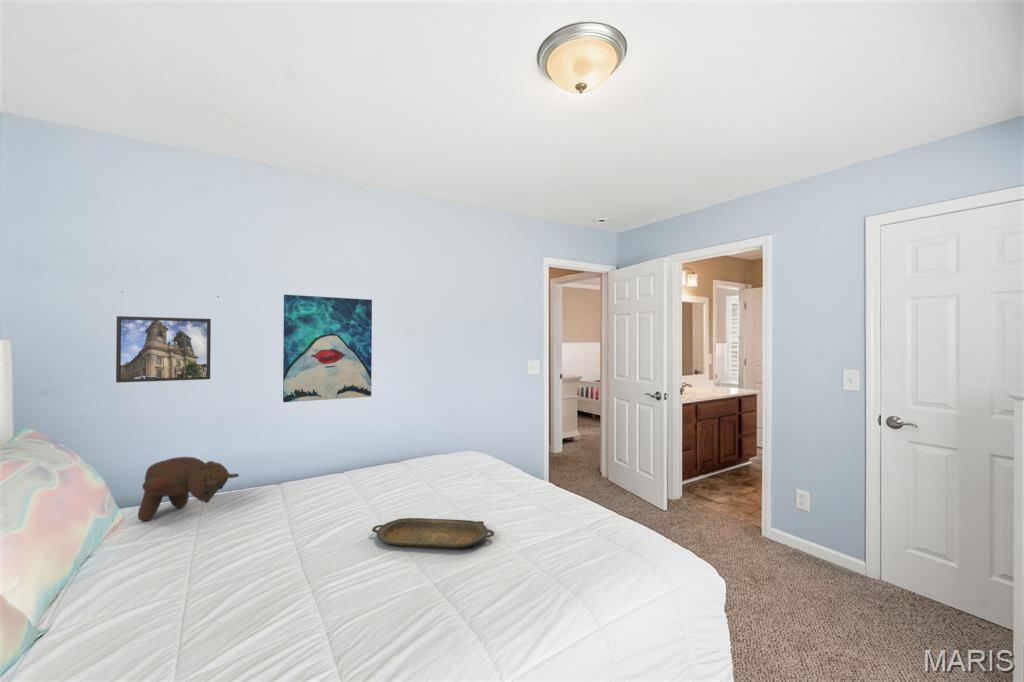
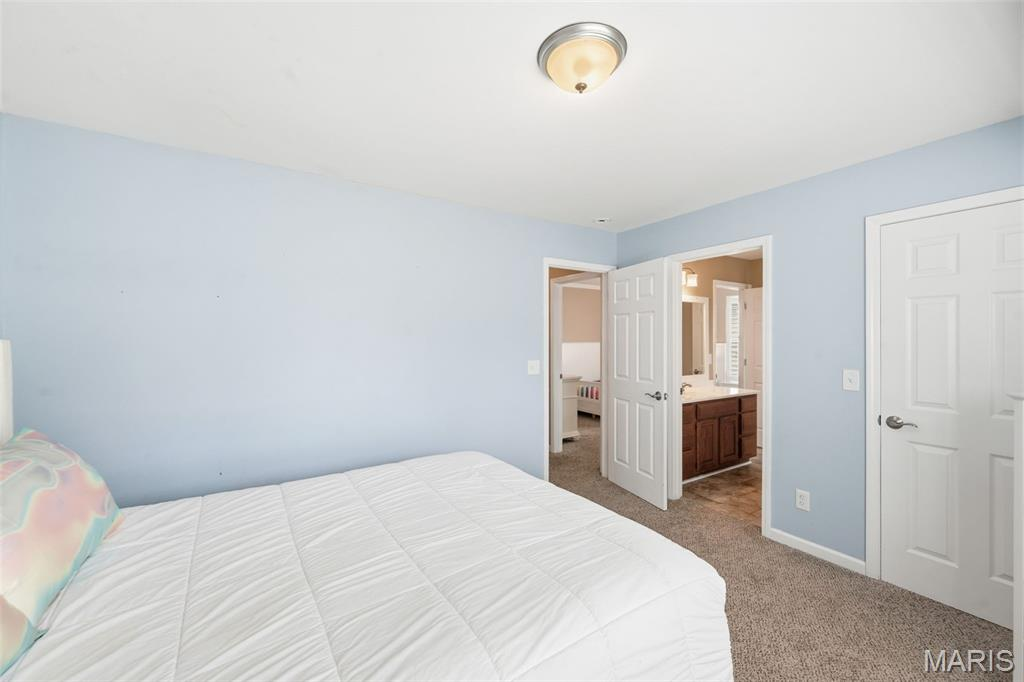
- wall art [282,294,373,403]
- serving tray [371,517,495,550]
- teddy bear [137,456,240,522]
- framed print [115,315,212,384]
